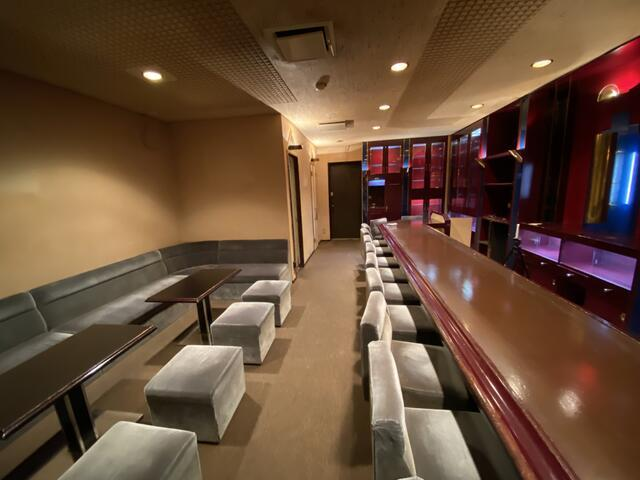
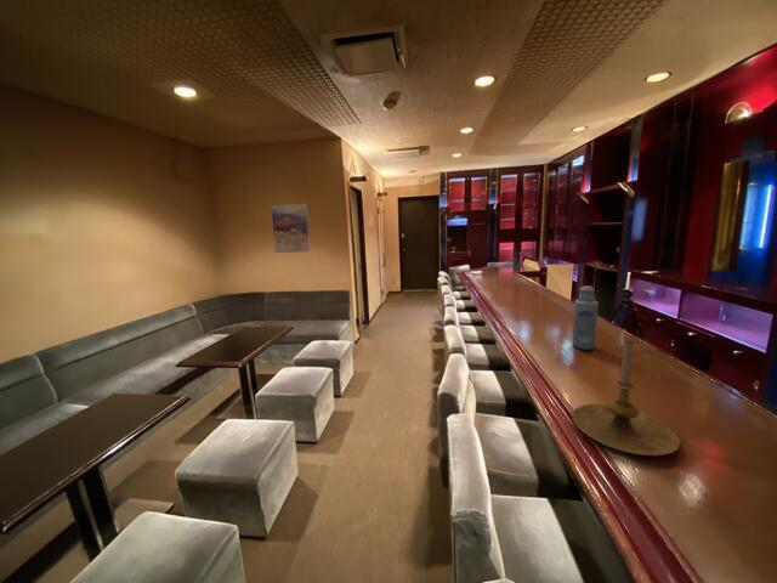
+ bottle [571,285,600,351]
+ wall art [270,203,311,254]
+ candle holder [571,338,681,457]
